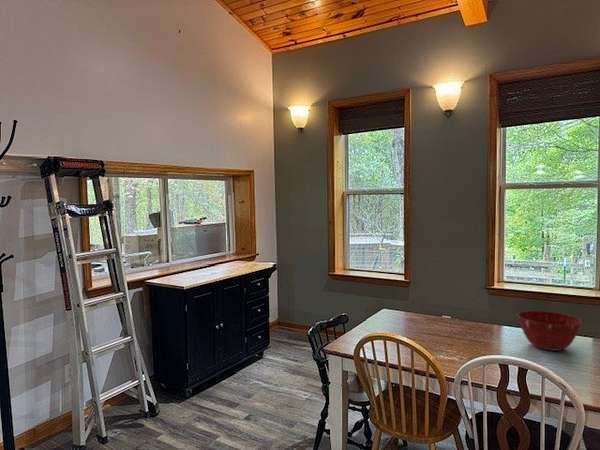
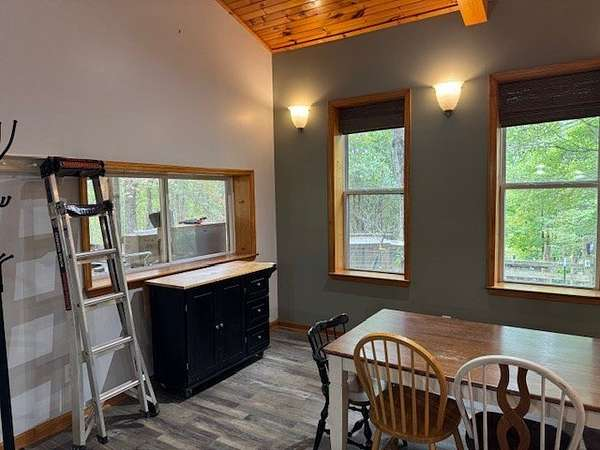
- mixing bowl [516,310,583,352]
